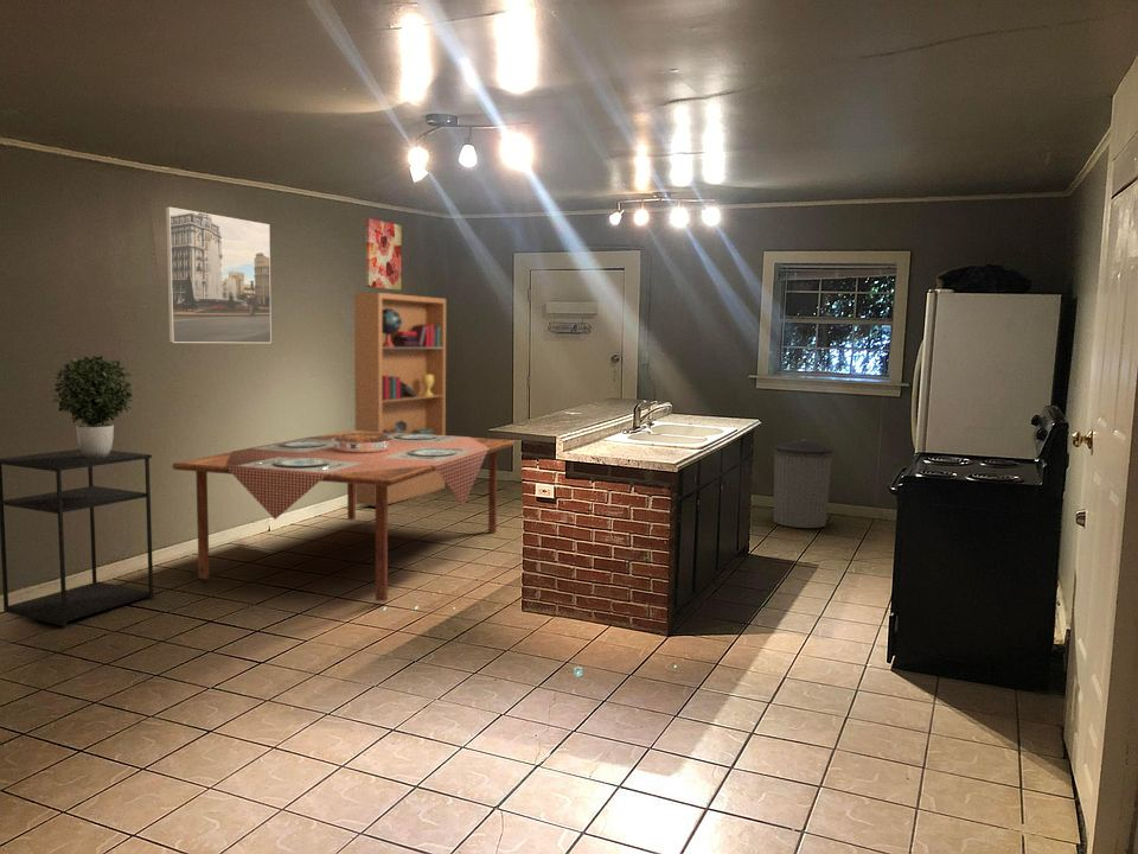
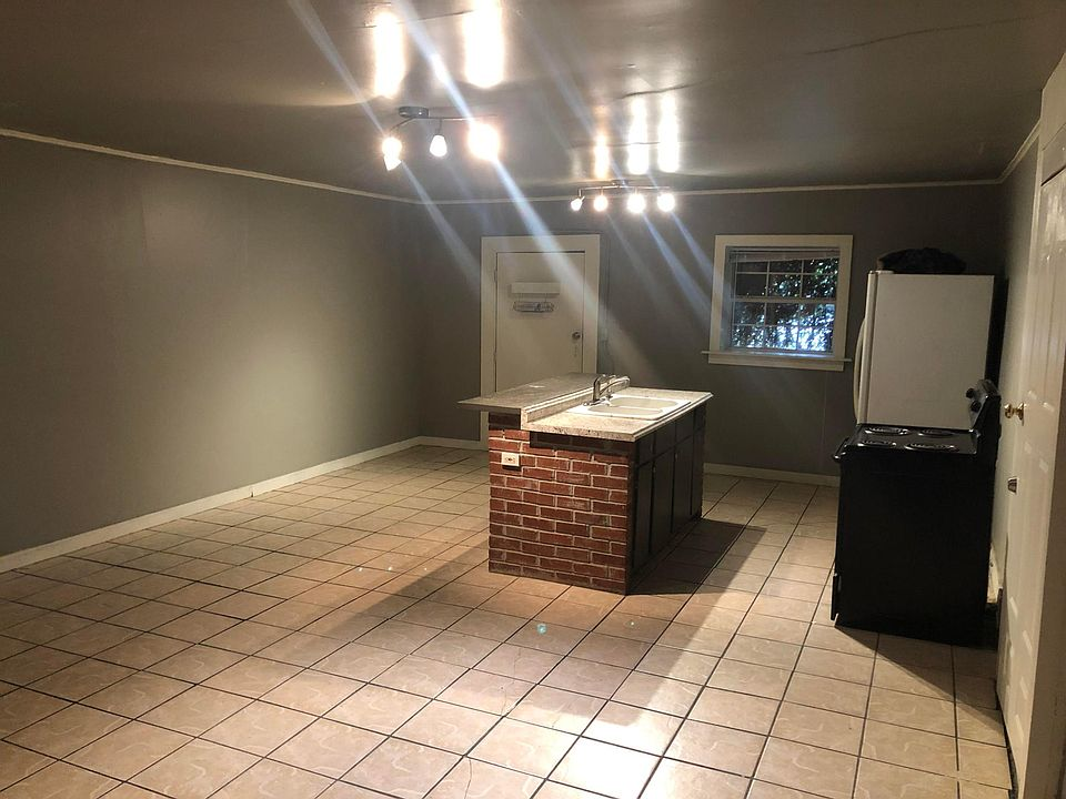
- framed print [165,206,273,344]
- wall art [365,217,403,292]
- shelving unit [0,448,154,627]
- potted plant [50,355,135,458]
- bookcase [353,292,447,508]
- dining table [171,429,516,603]
- trash can [773,439,835,529]
